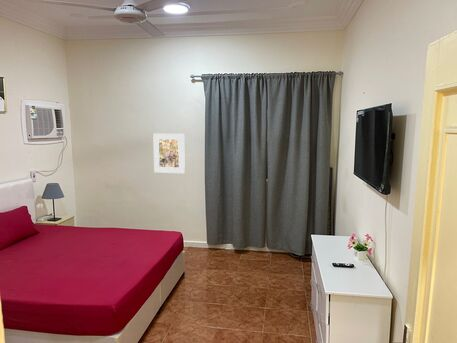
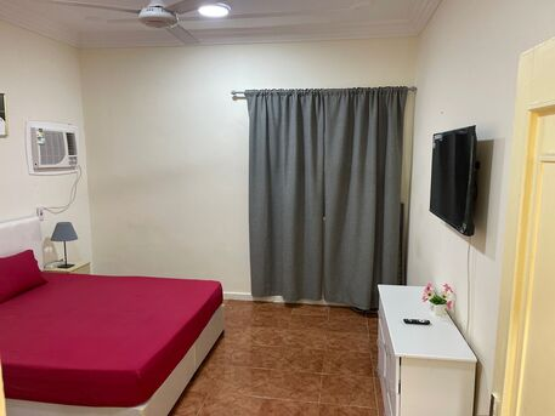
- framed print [152,133,186,174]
